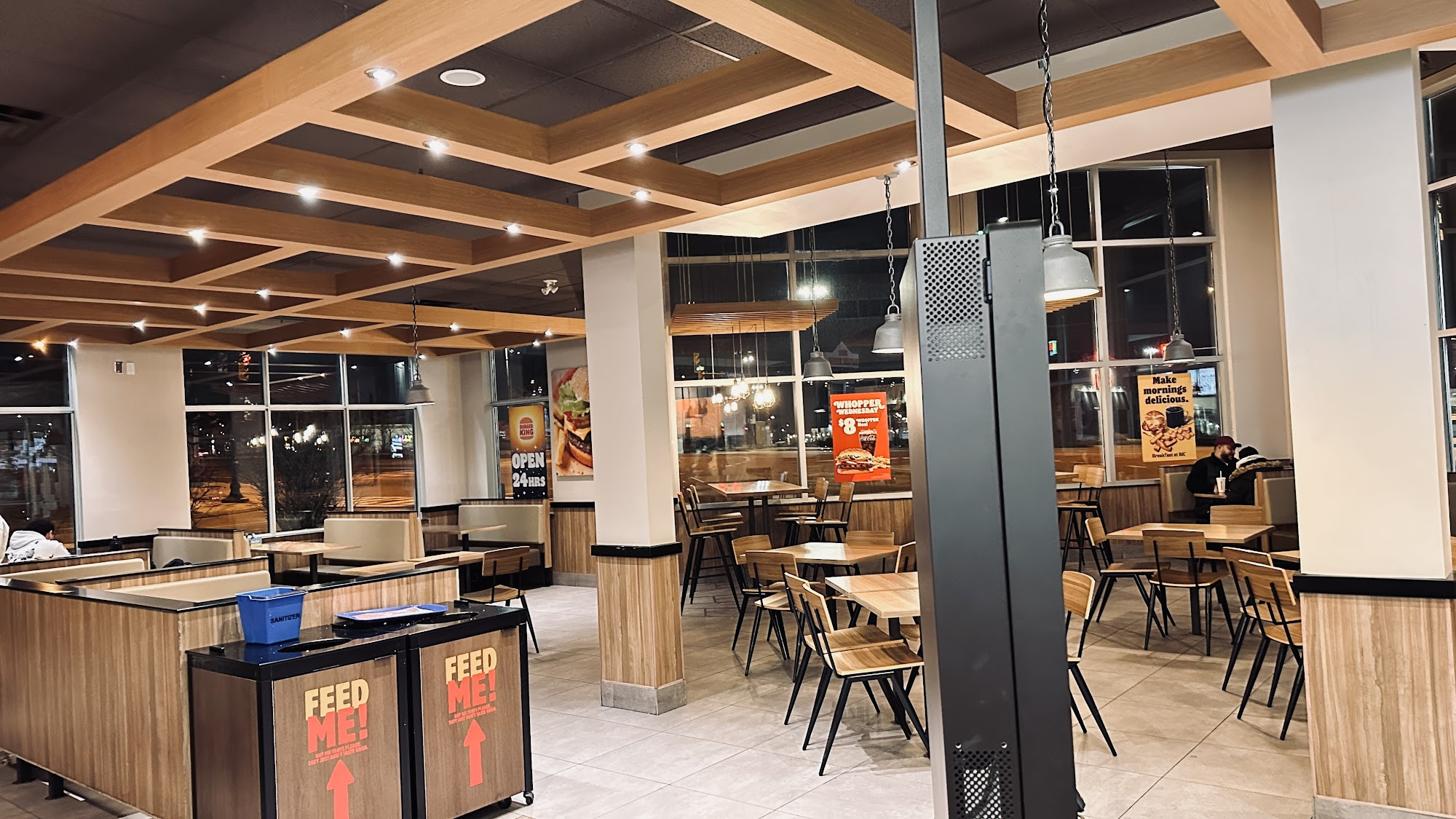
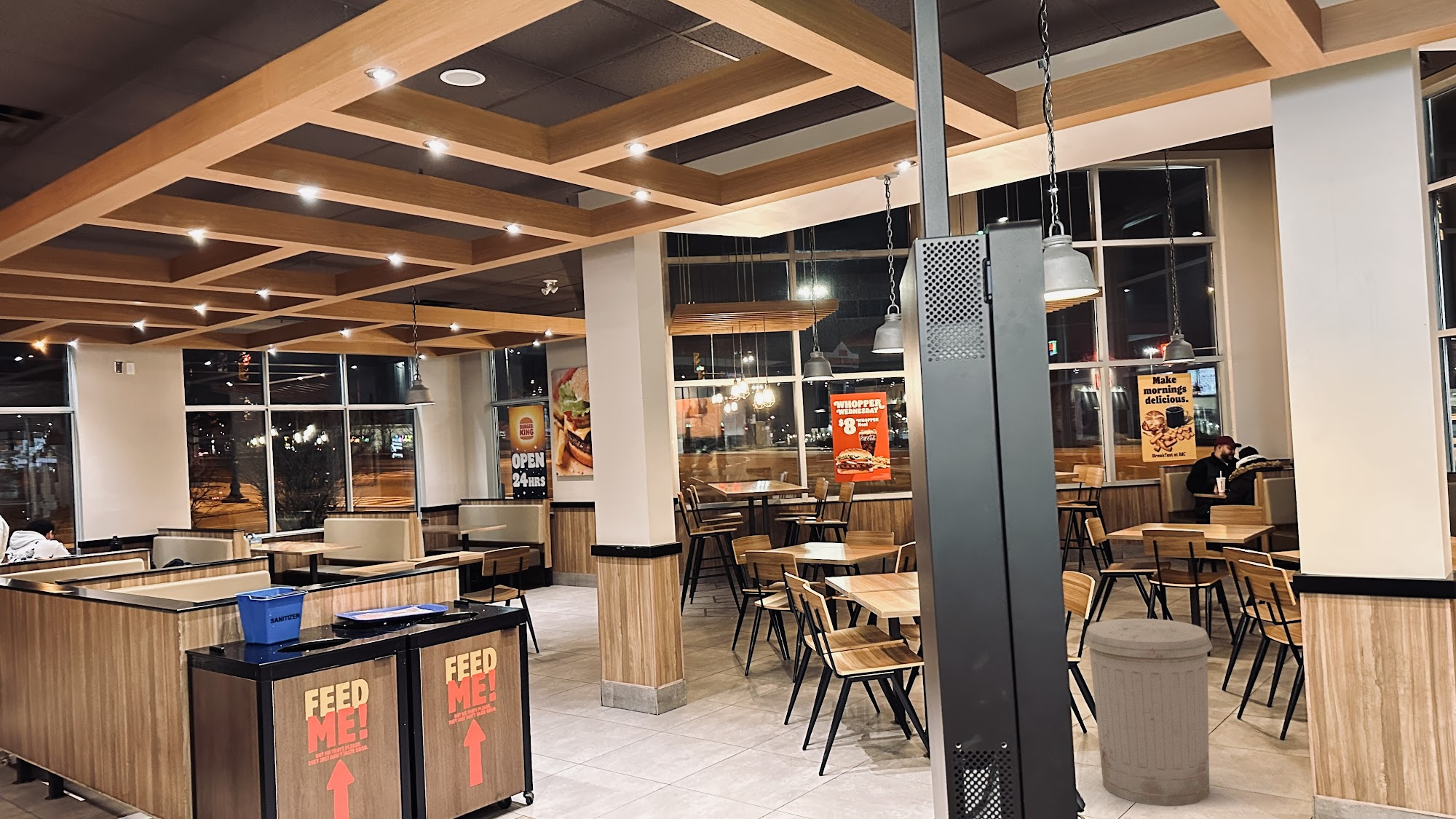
+ trash can [1083,618,1214,807]
